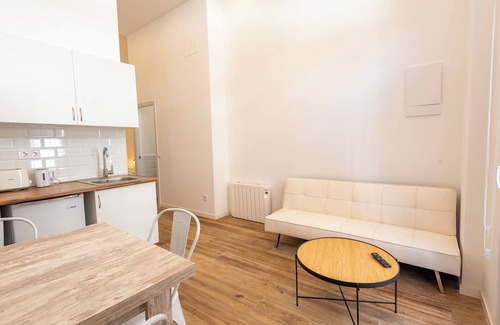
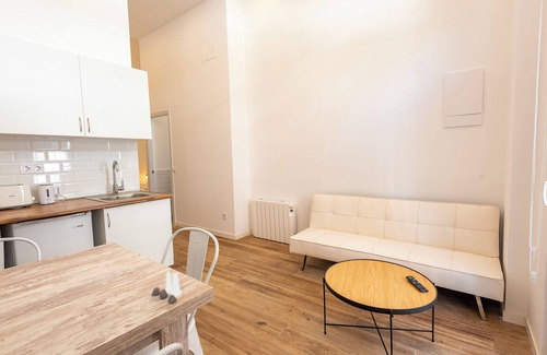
+ salt and pepper shaker set [151,271,183,304]
